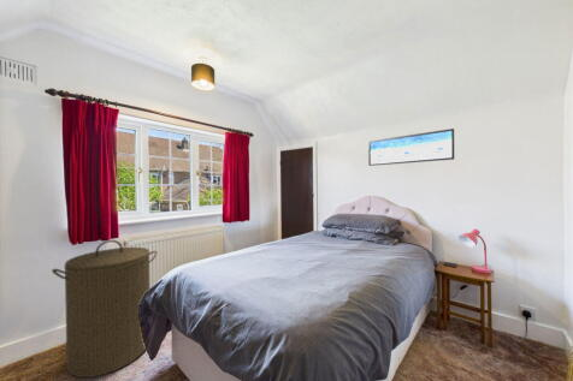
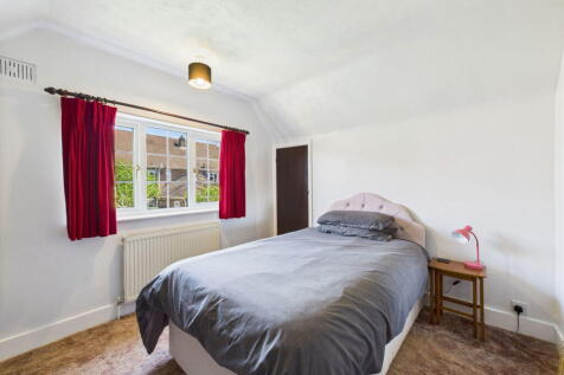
- laundry hamper [51,239,158,379]
- wall art [367,127,455,167]
